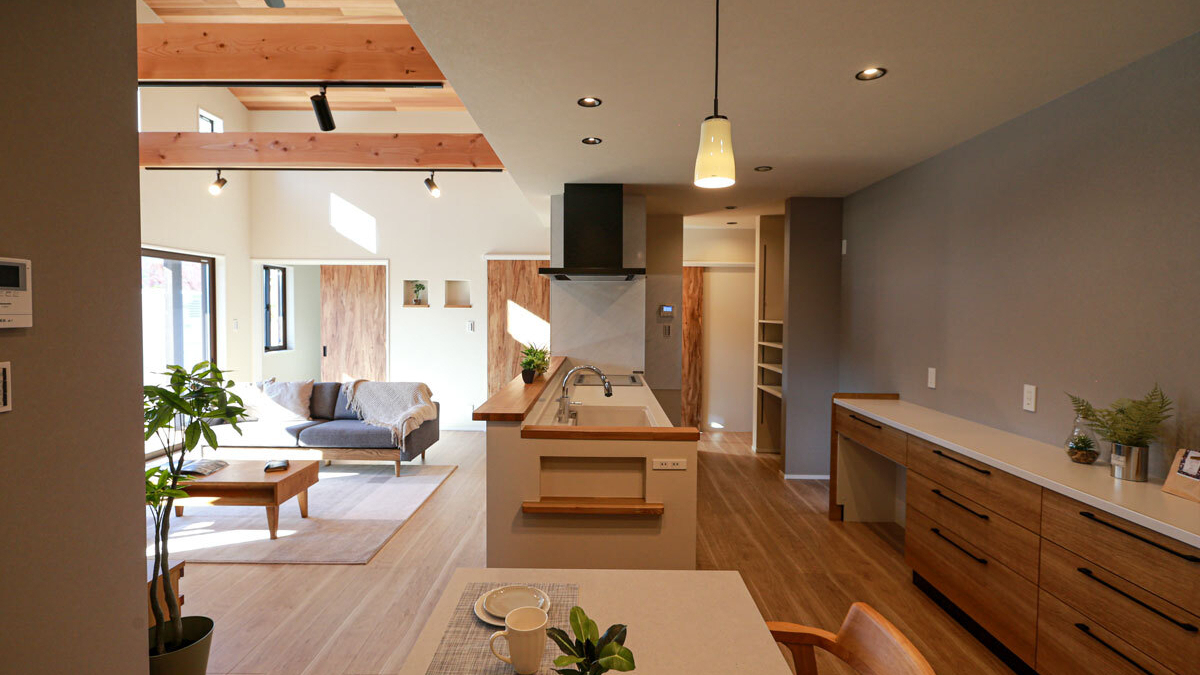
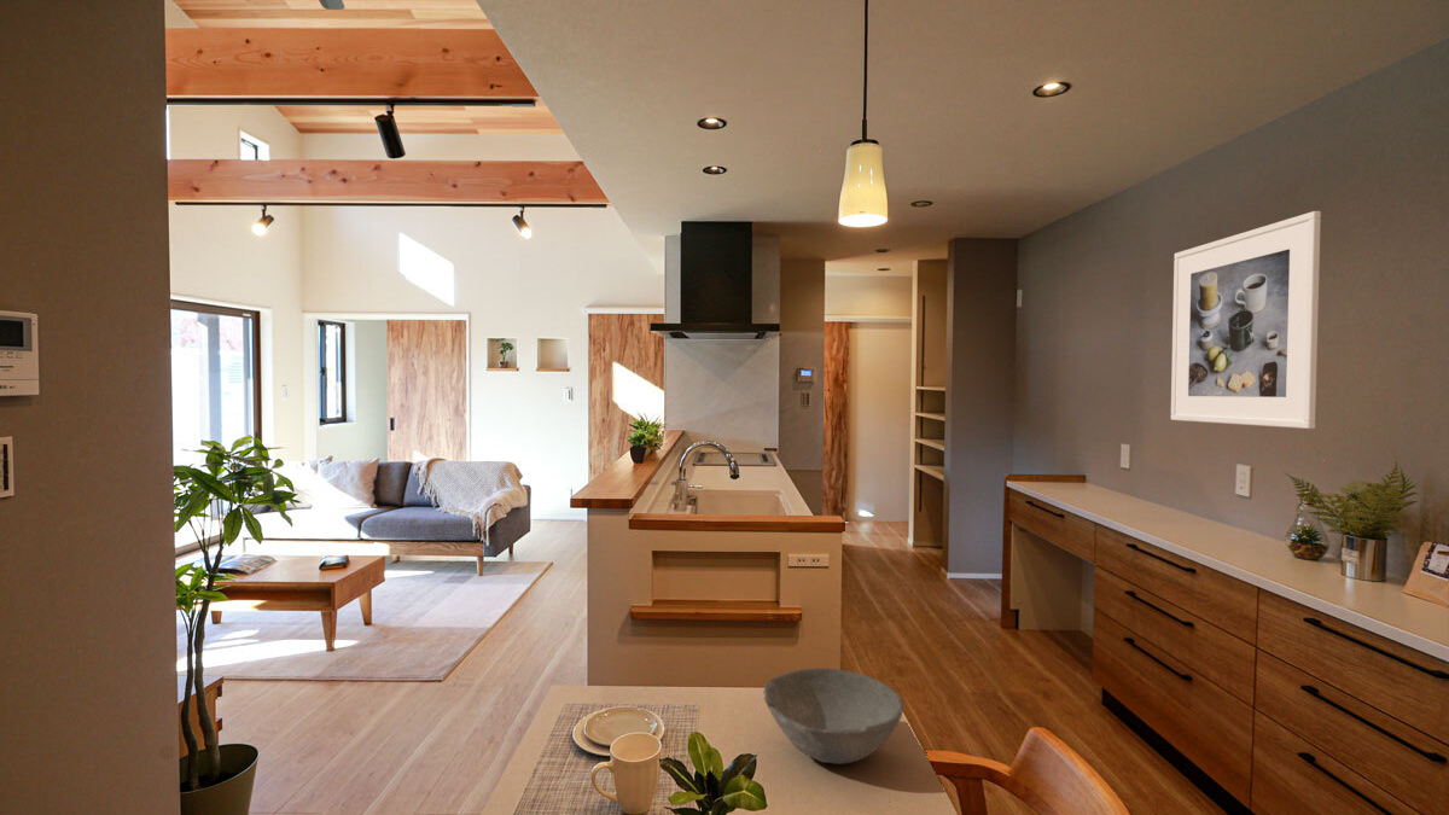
+ bowl [763,666,904,765]
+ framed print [1170,210,1322,430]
